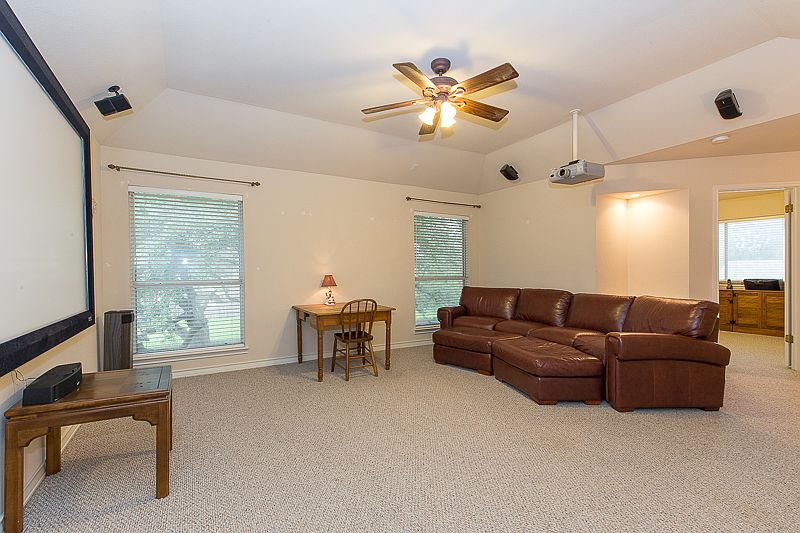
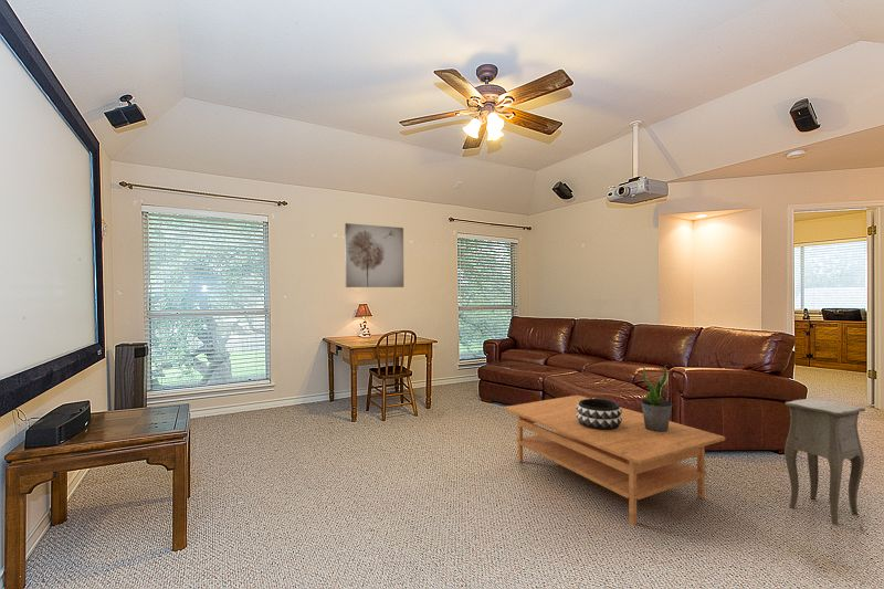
+ wall art [344,222,404,288]
+ side table [783,398,866,533]
+ potted plant [640,364,674,432]
+ coffee table [503,395,726,526]
+ decorative bowl [576,398,622,430]
